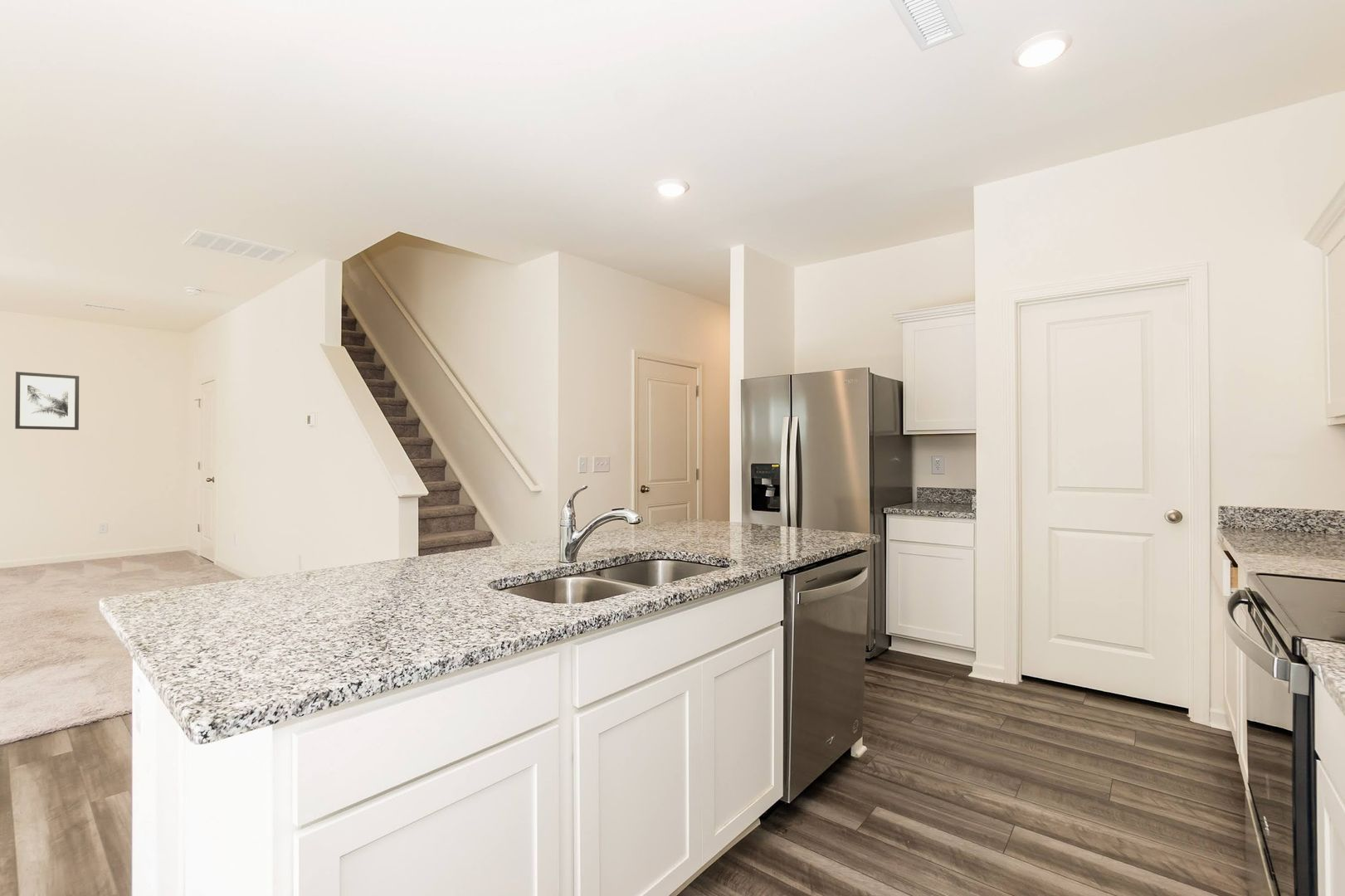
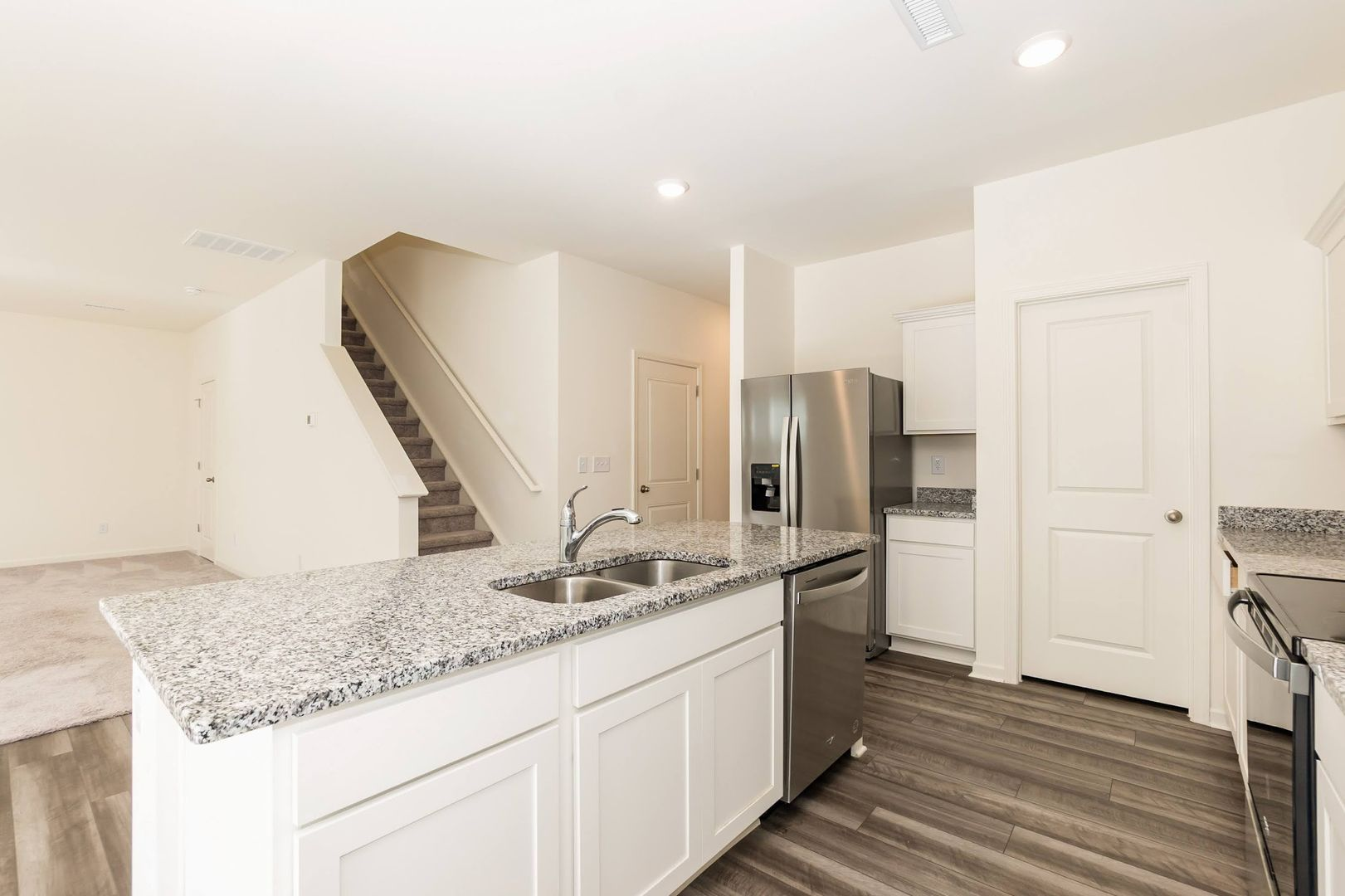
- wall art [14,371,80,431]
